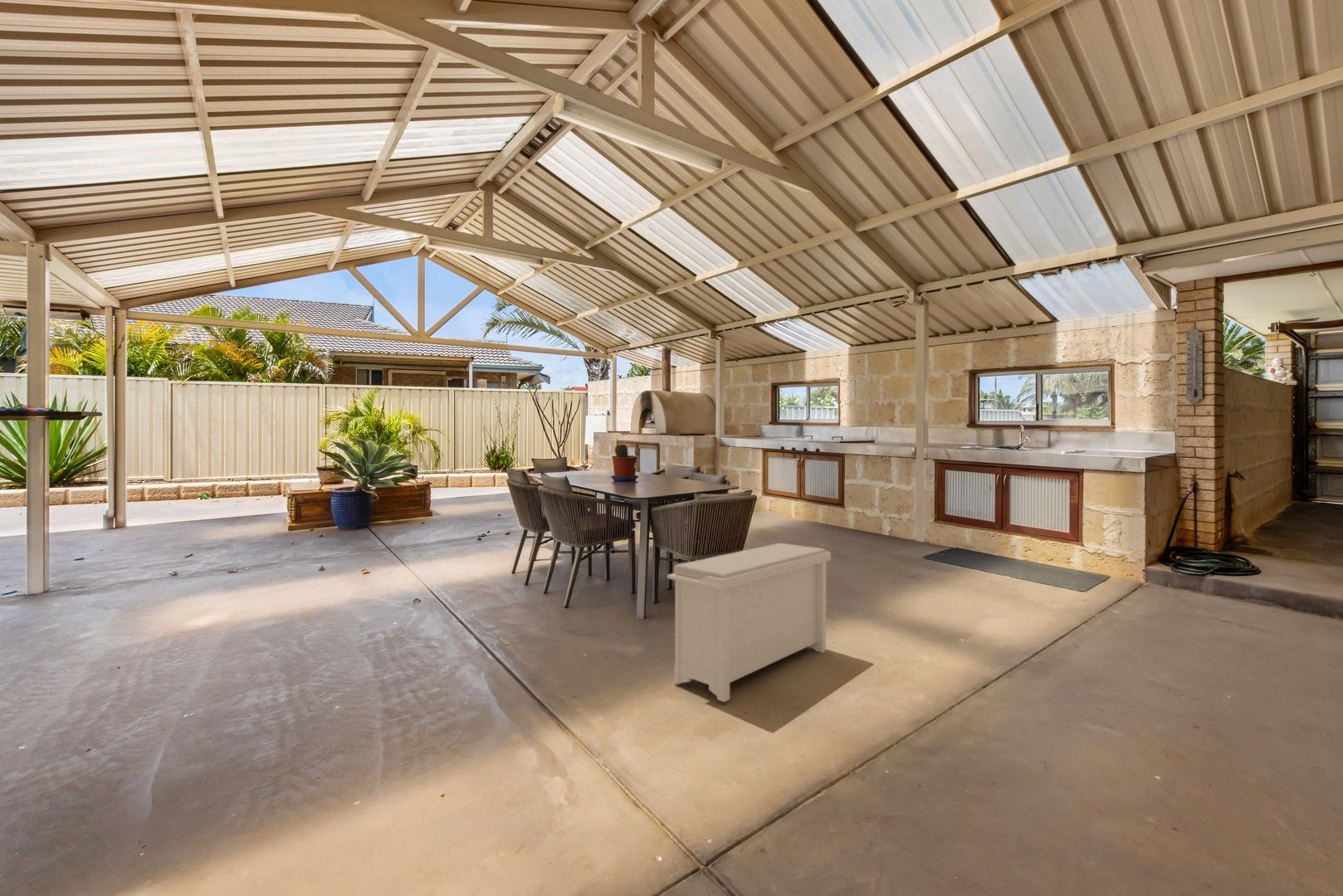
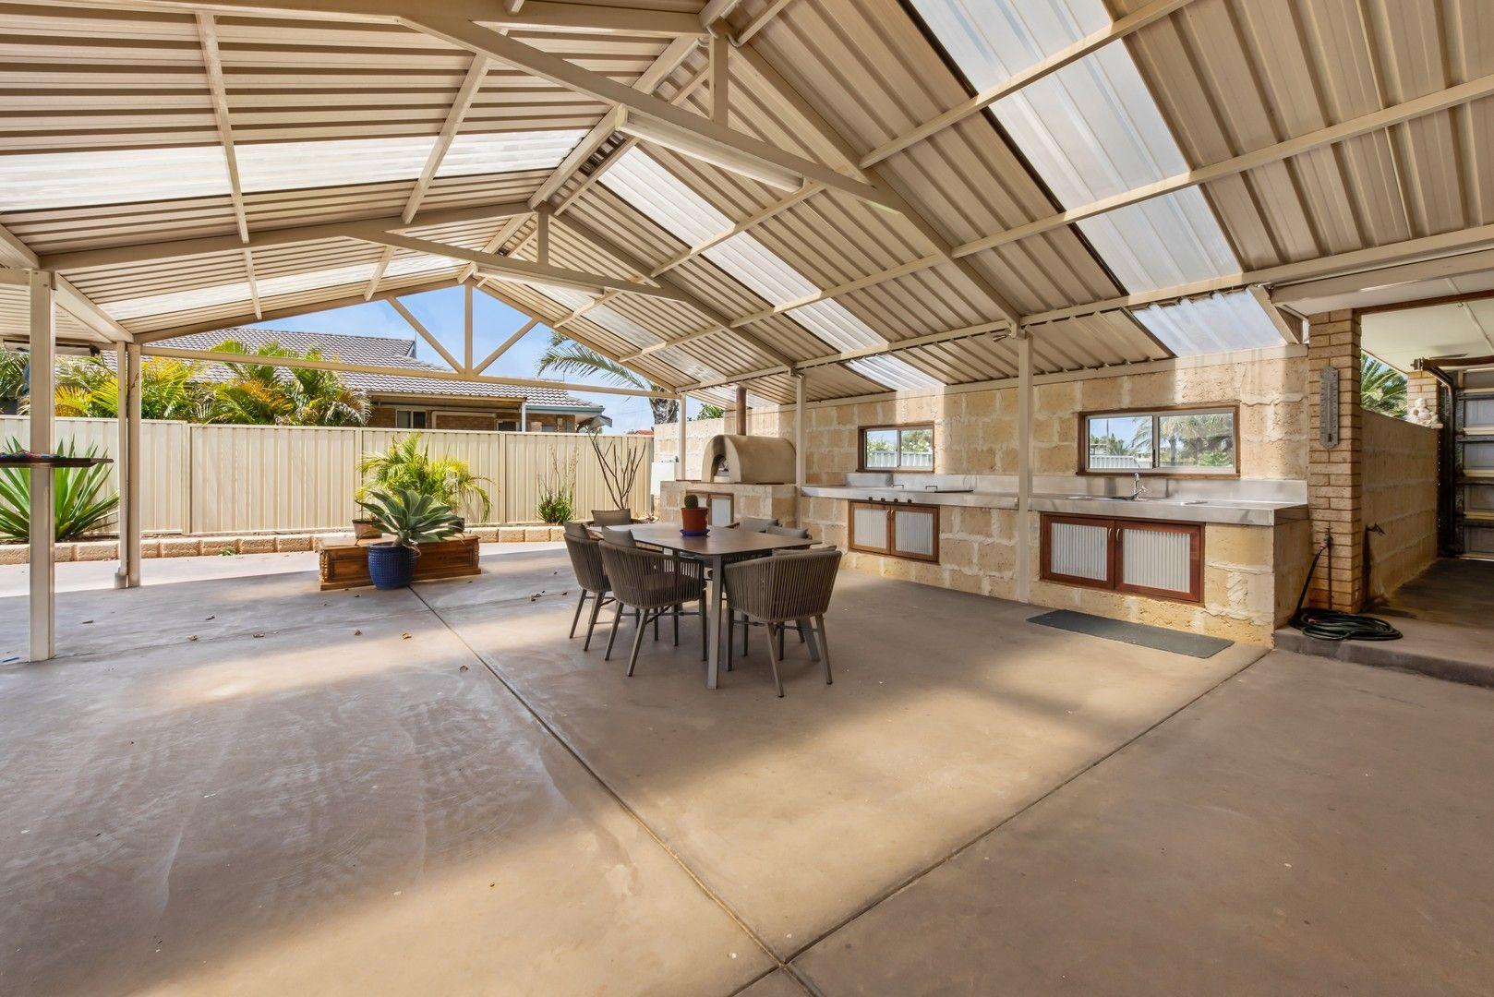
- bench [667,543,832,703]
